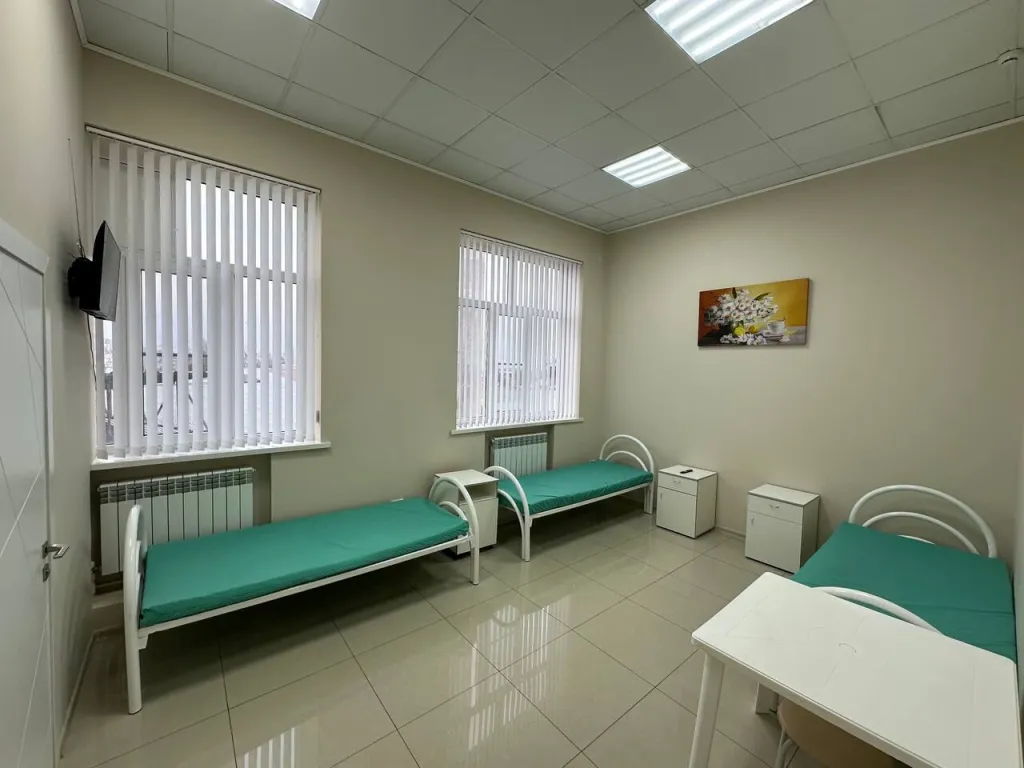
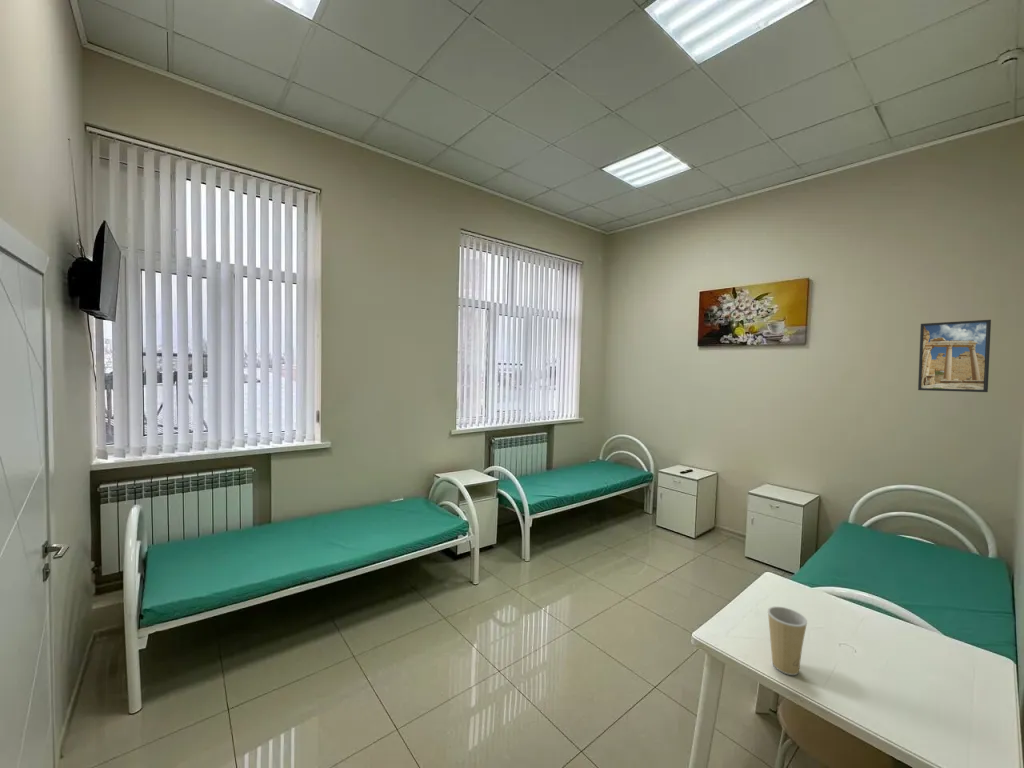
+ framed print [917,319,992,393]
+ paper cup [767,606,808,676]
